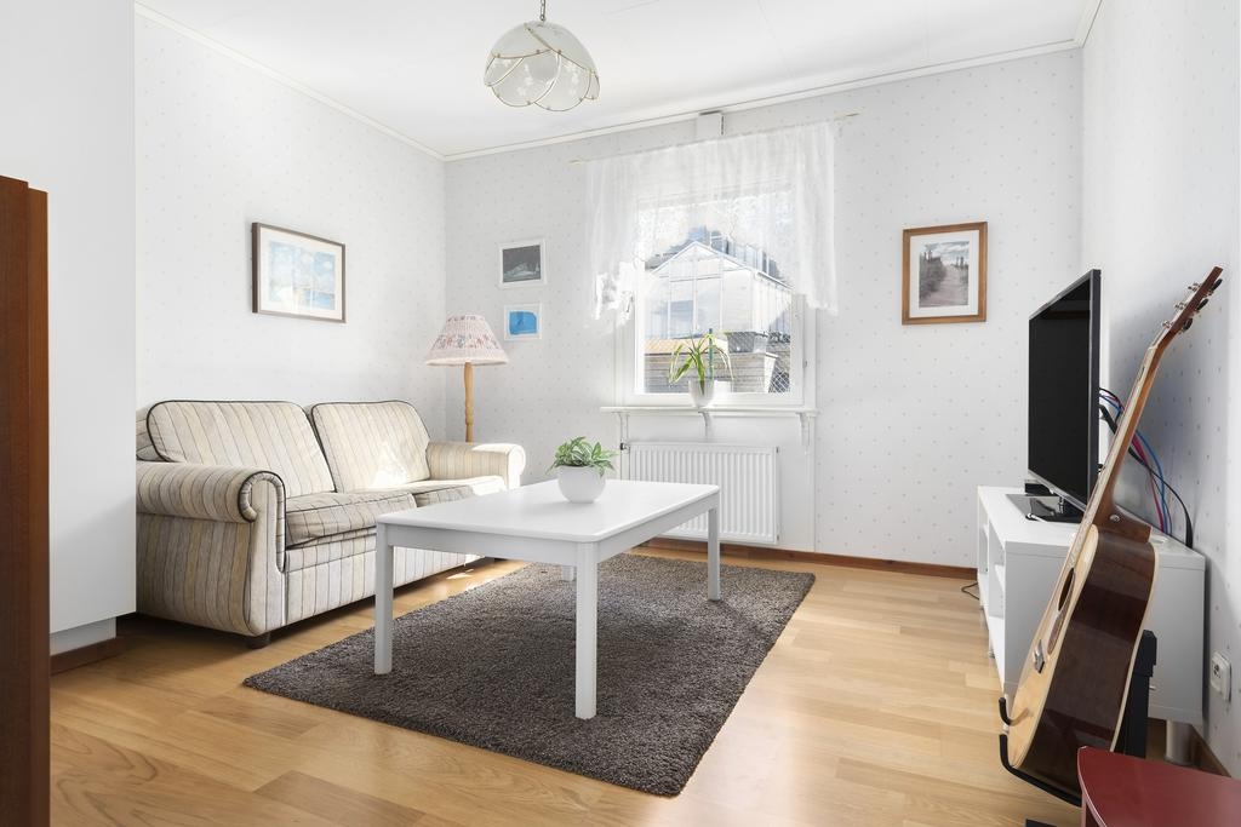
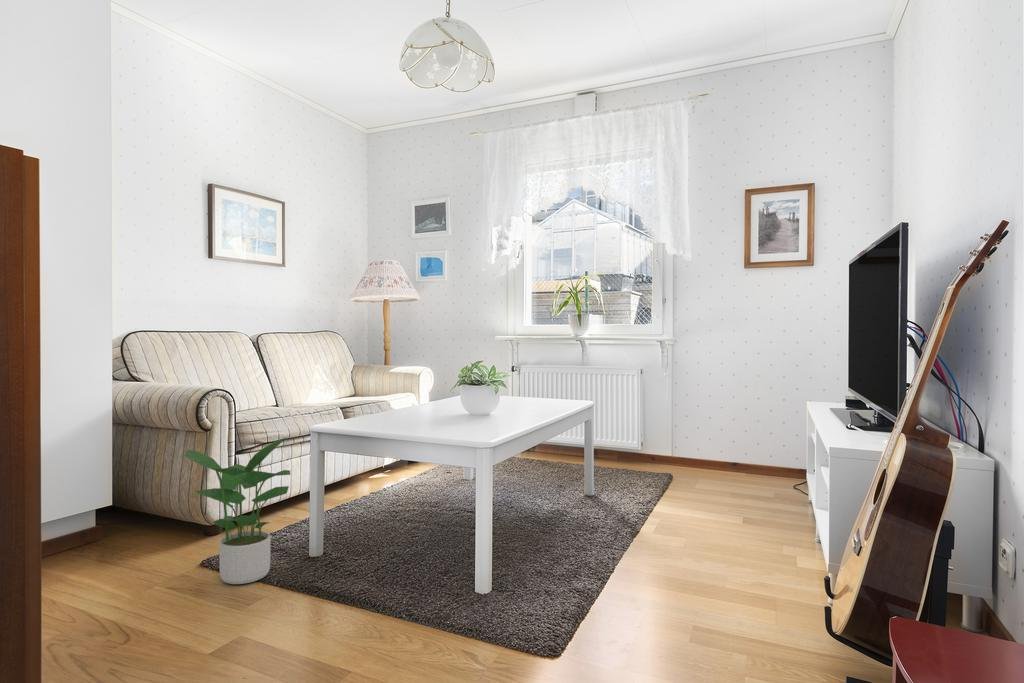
+ potted plant [183,436,291,585]
